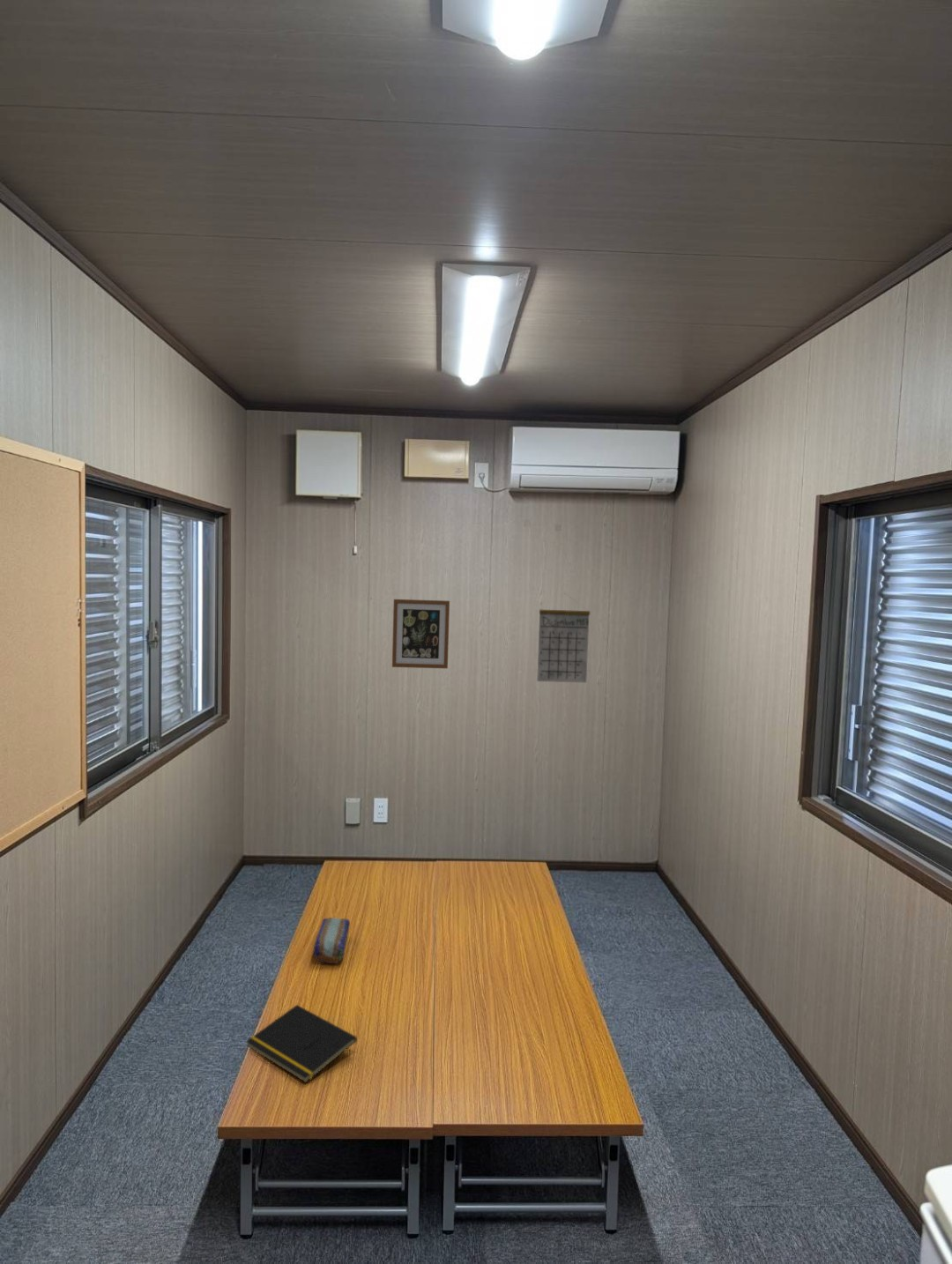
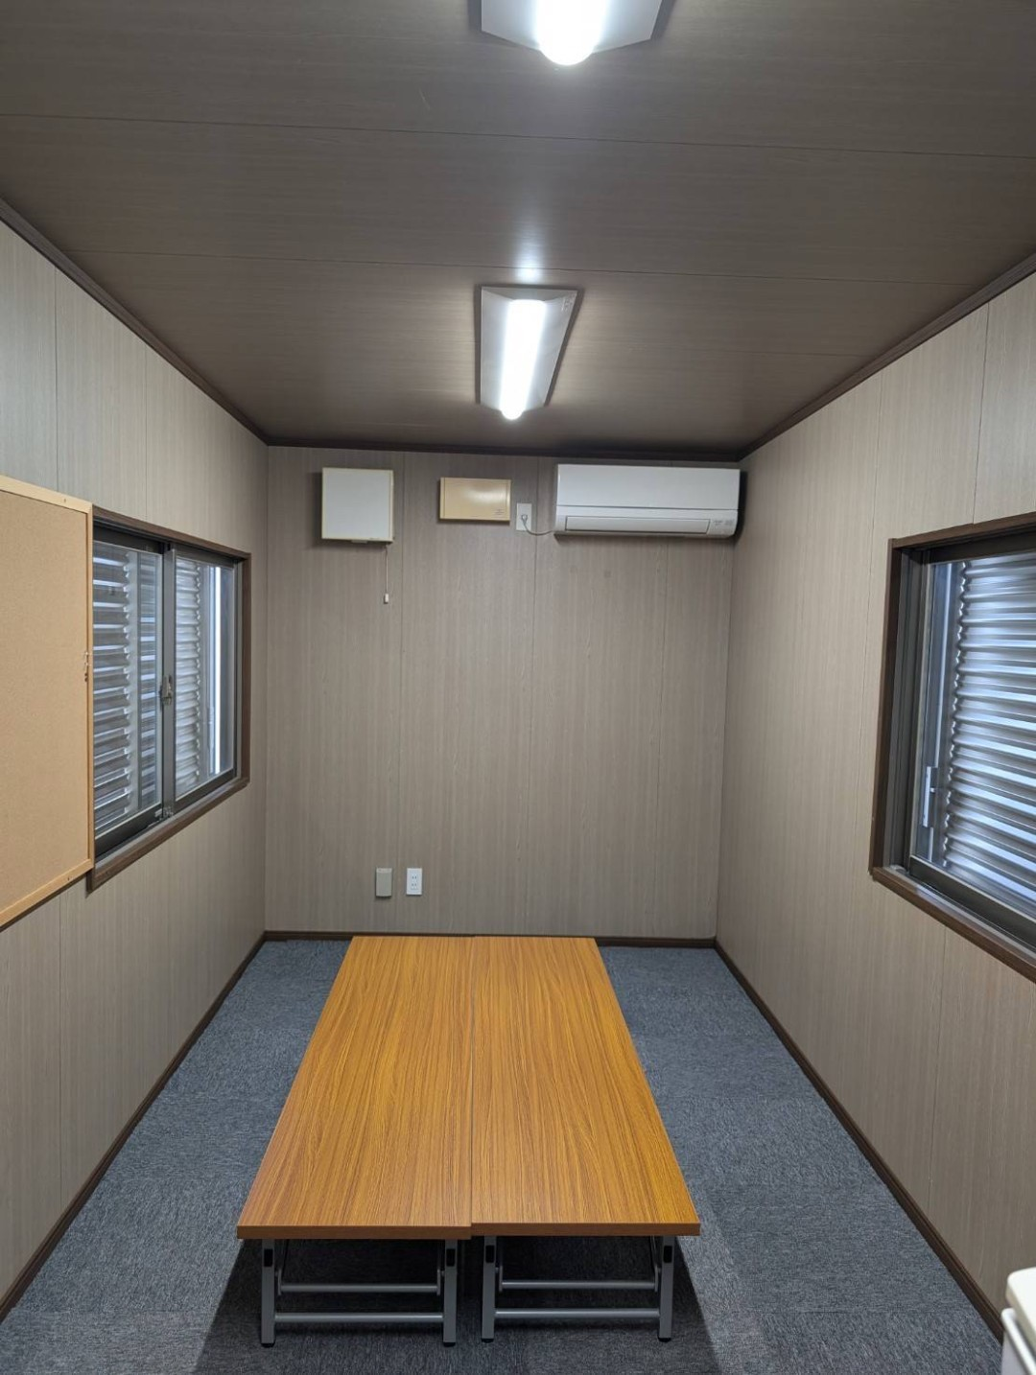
- notepad [245,1004,358,1083]
- pencil case [313,917,351,964]
- calendar [536,593,591,683]
- wall art [391,599,450,669]
